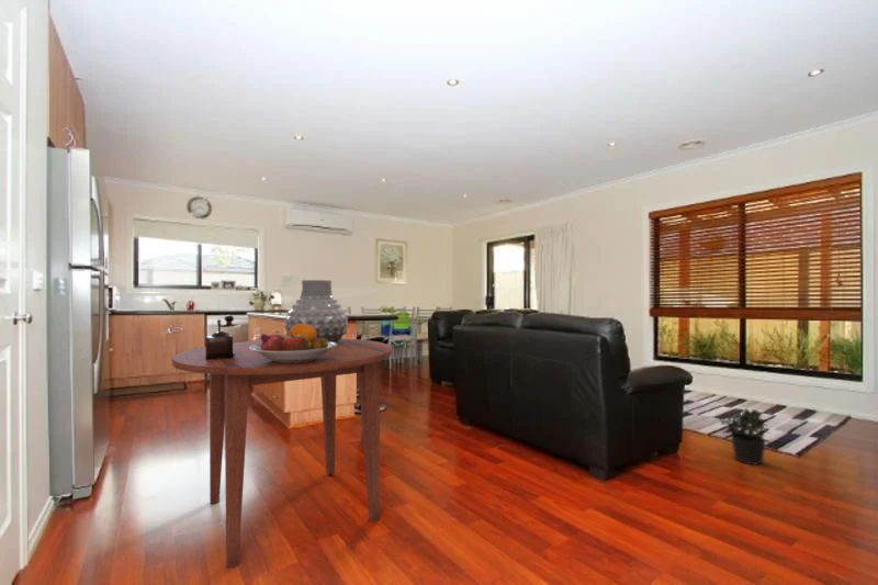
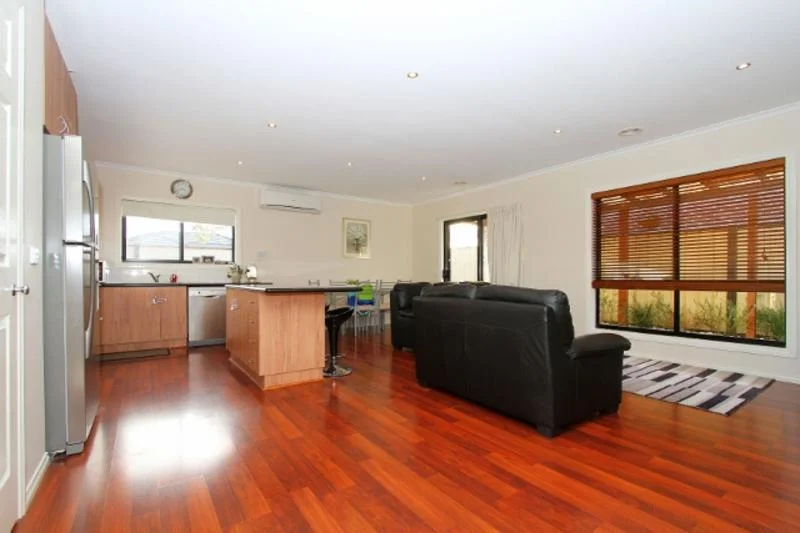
- vase [283,279,349,344]
- fruit bowl [249,324,337,363]
- potted plant [719,407,772,465]
- dining table [171,338,393,570]
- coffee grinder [205,314,235,360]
